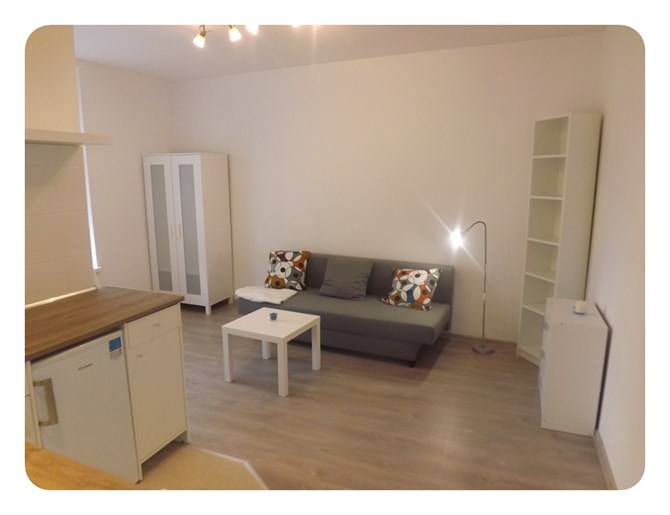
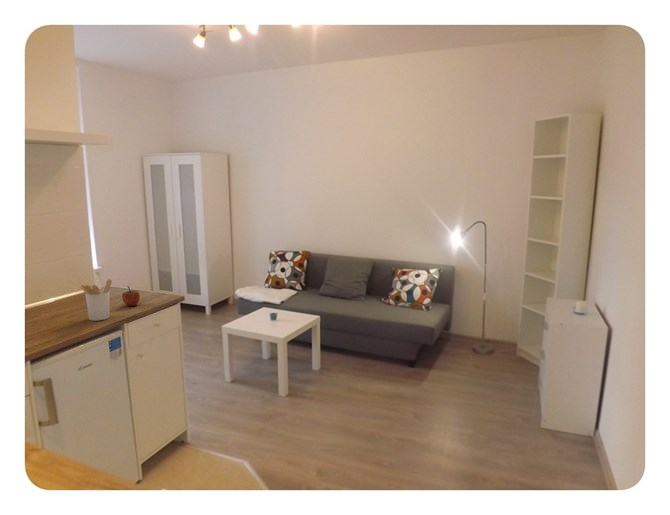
+ apple [121,285,141,307]
+ utensil holder [79,278,113,322]
